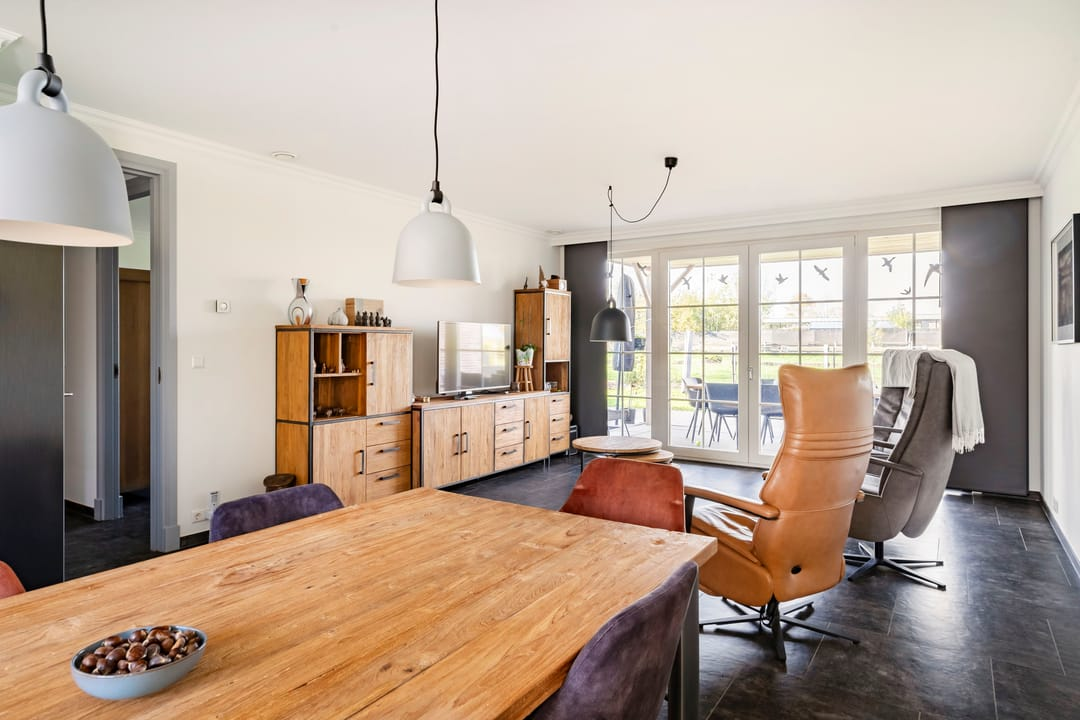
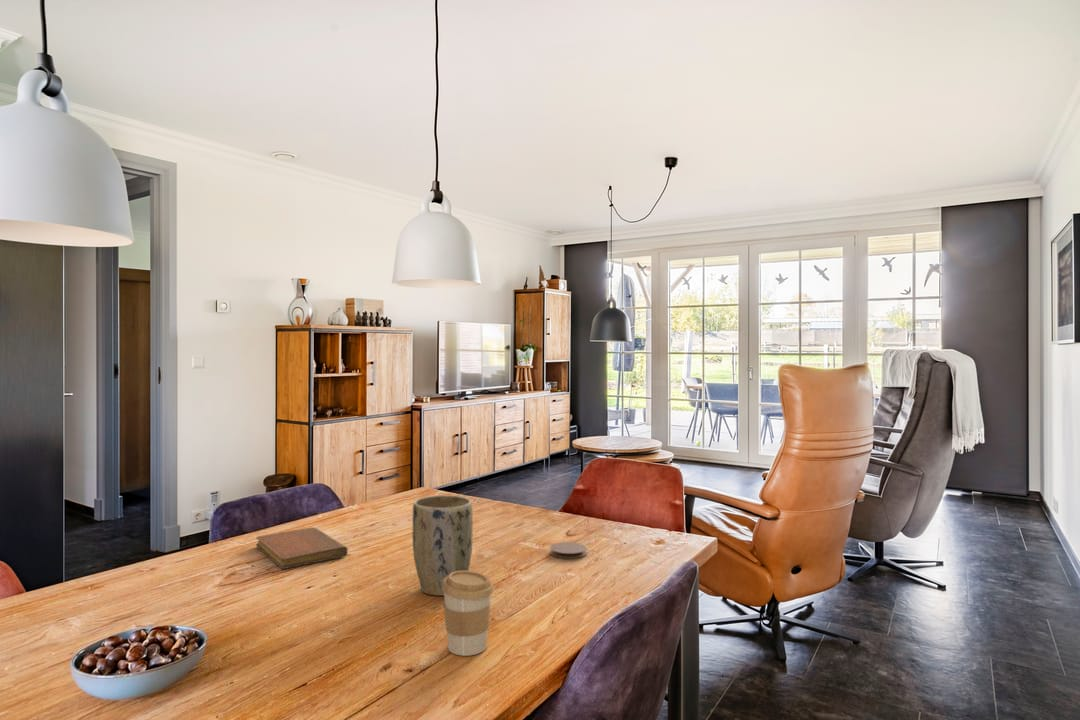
+ coaster [549,541,588,560]
+ coffee cup [442,570,494,657]
+ plant pot [412,494,474,597]
+ notebook [255,526,349,570]
